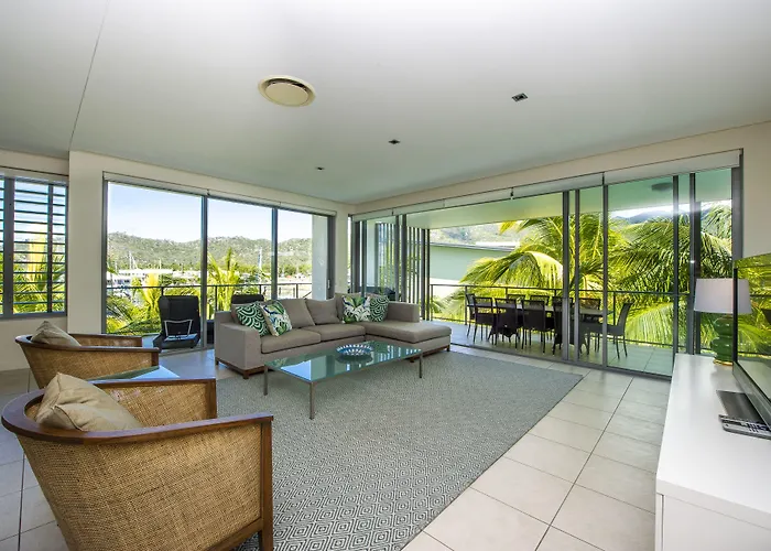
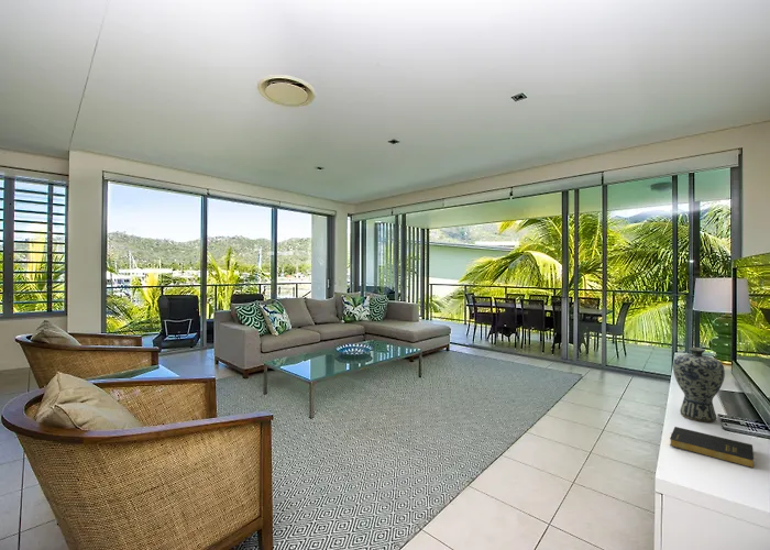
+ book [669,426,755,469]
+ vase [672,346,726,422]
